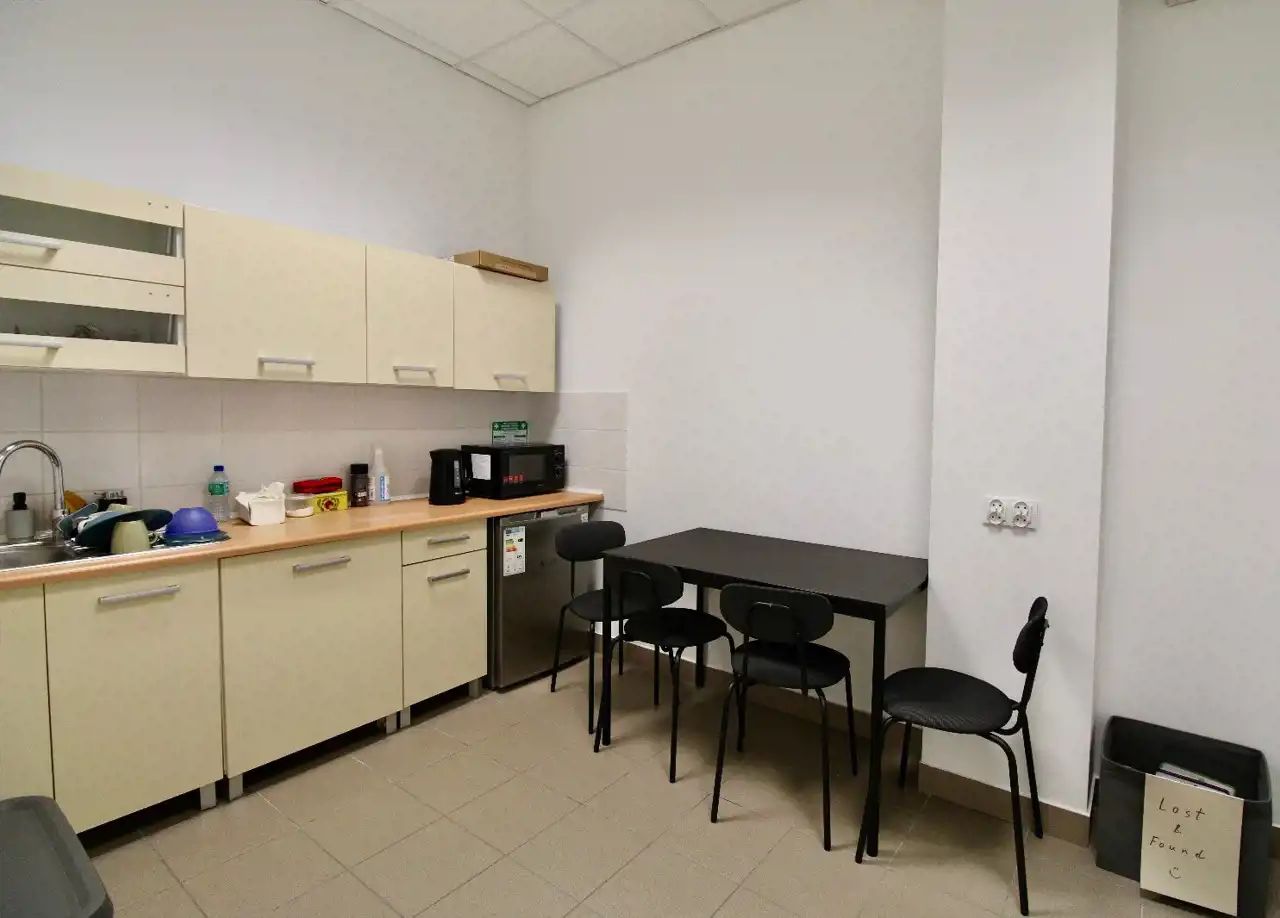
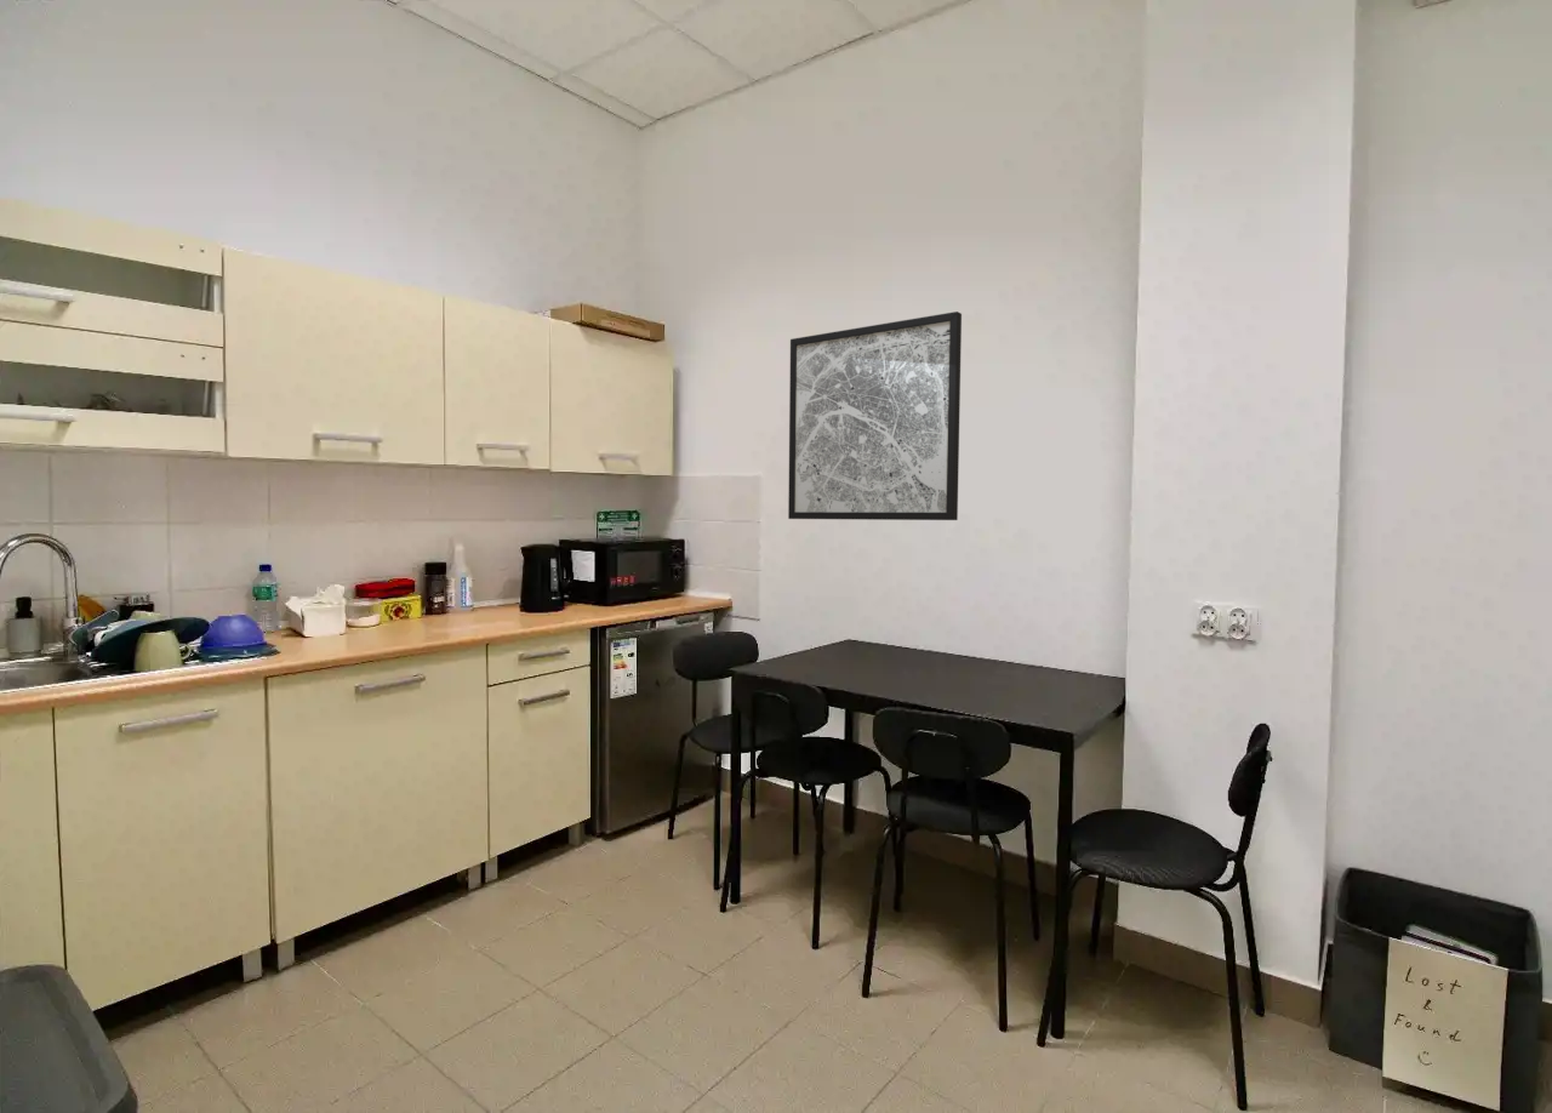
+ wall art [787,310,963,521]
